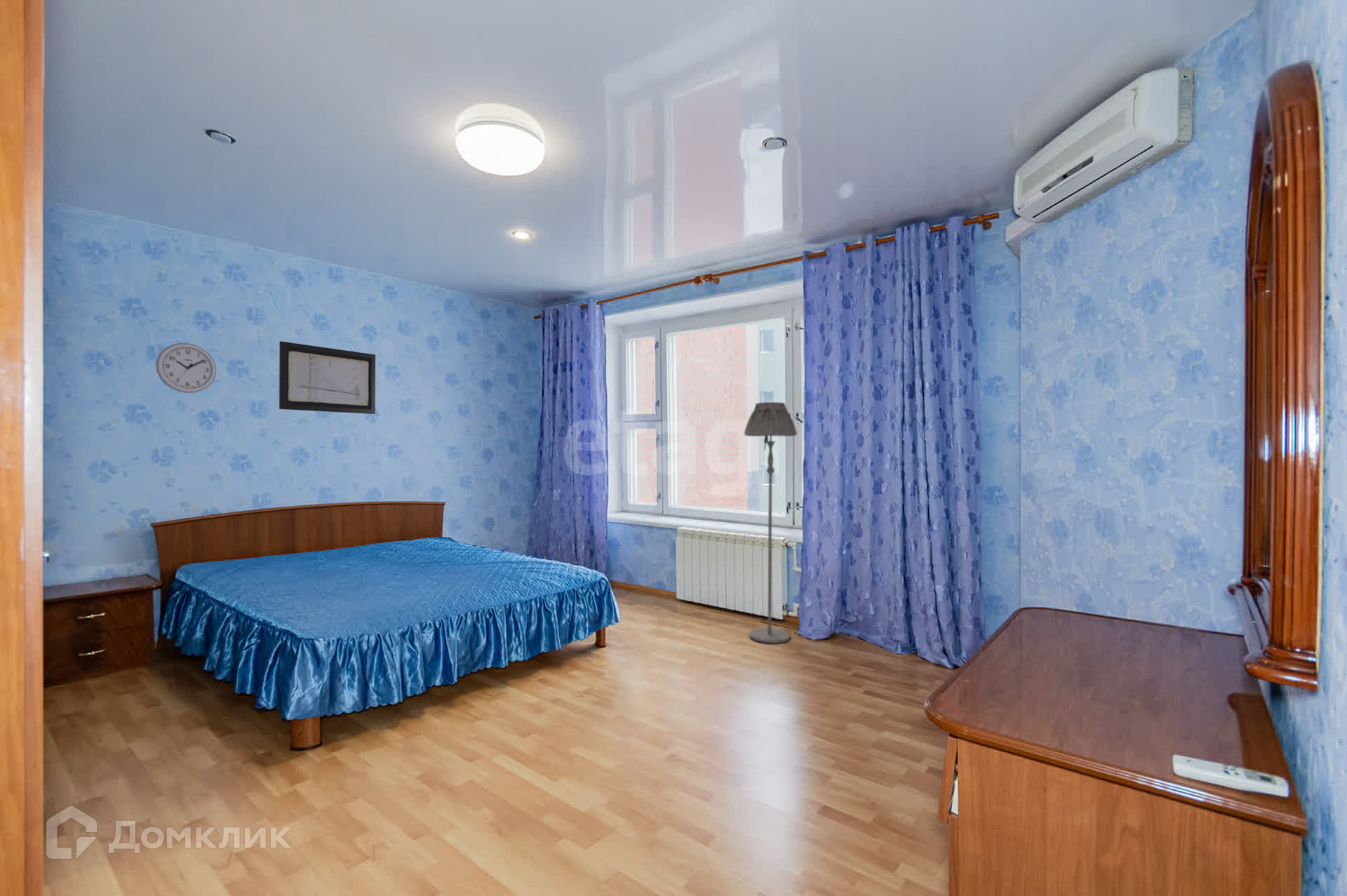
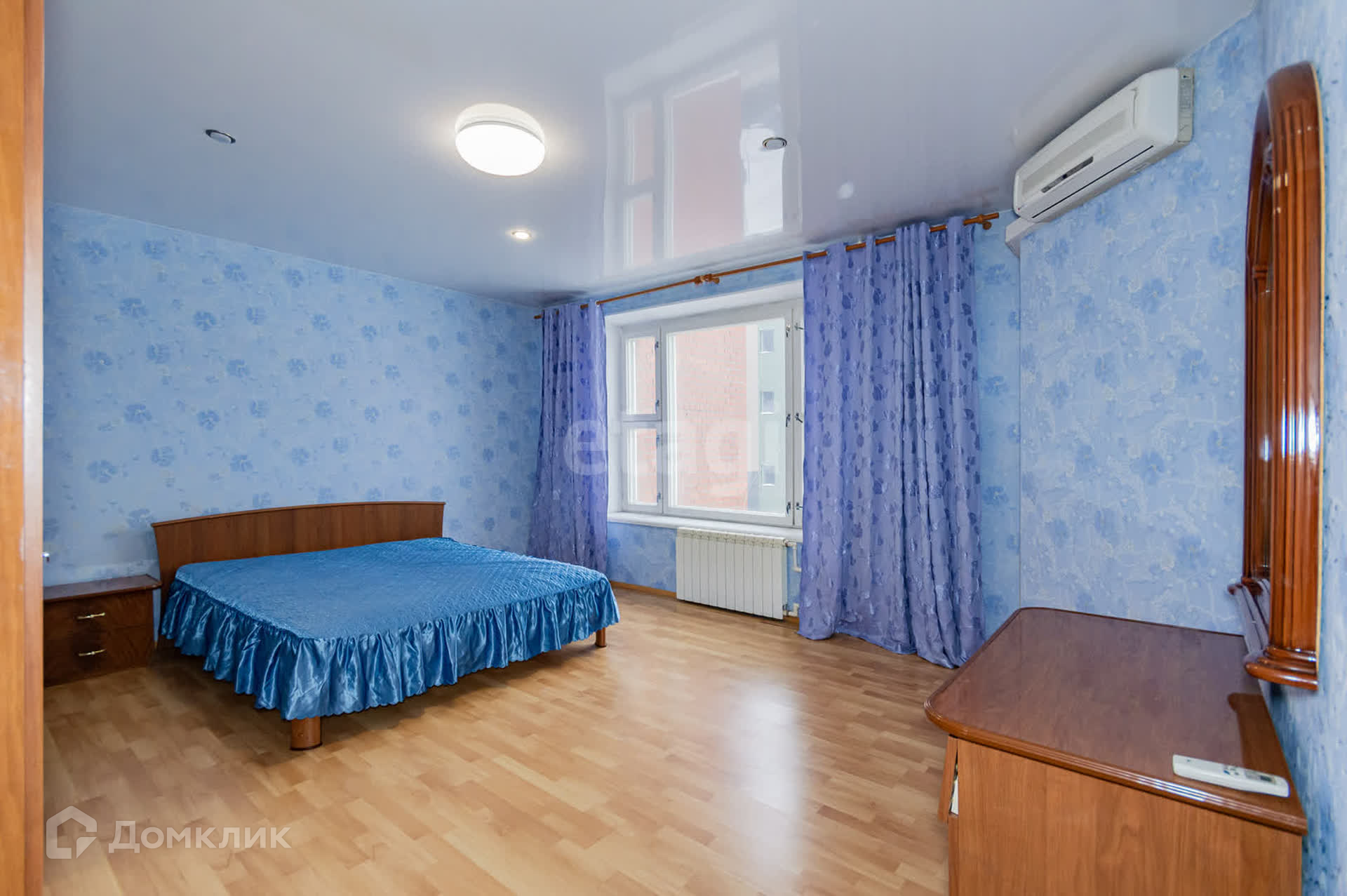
- wall clock [155,342,217,394]
- wall art [279,340,376,415]
- floor lamp [744,401,798,644]
